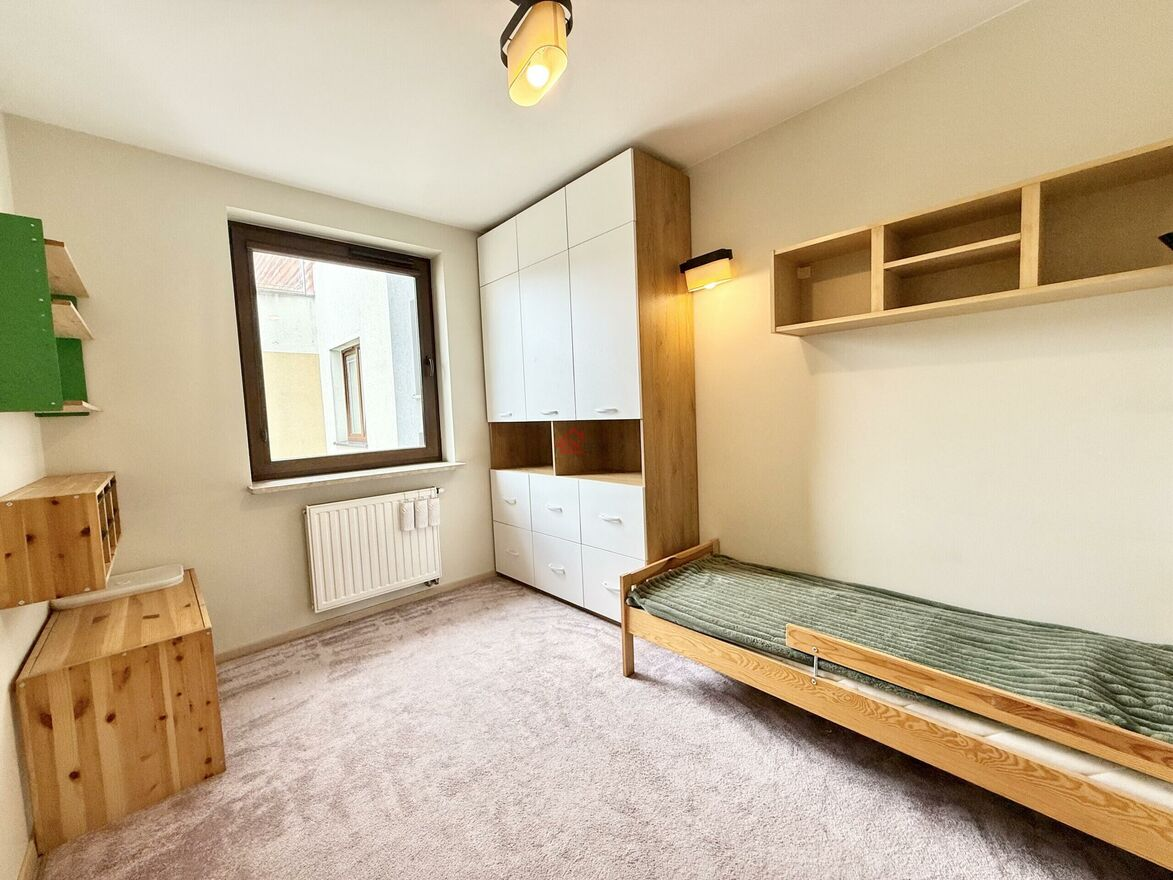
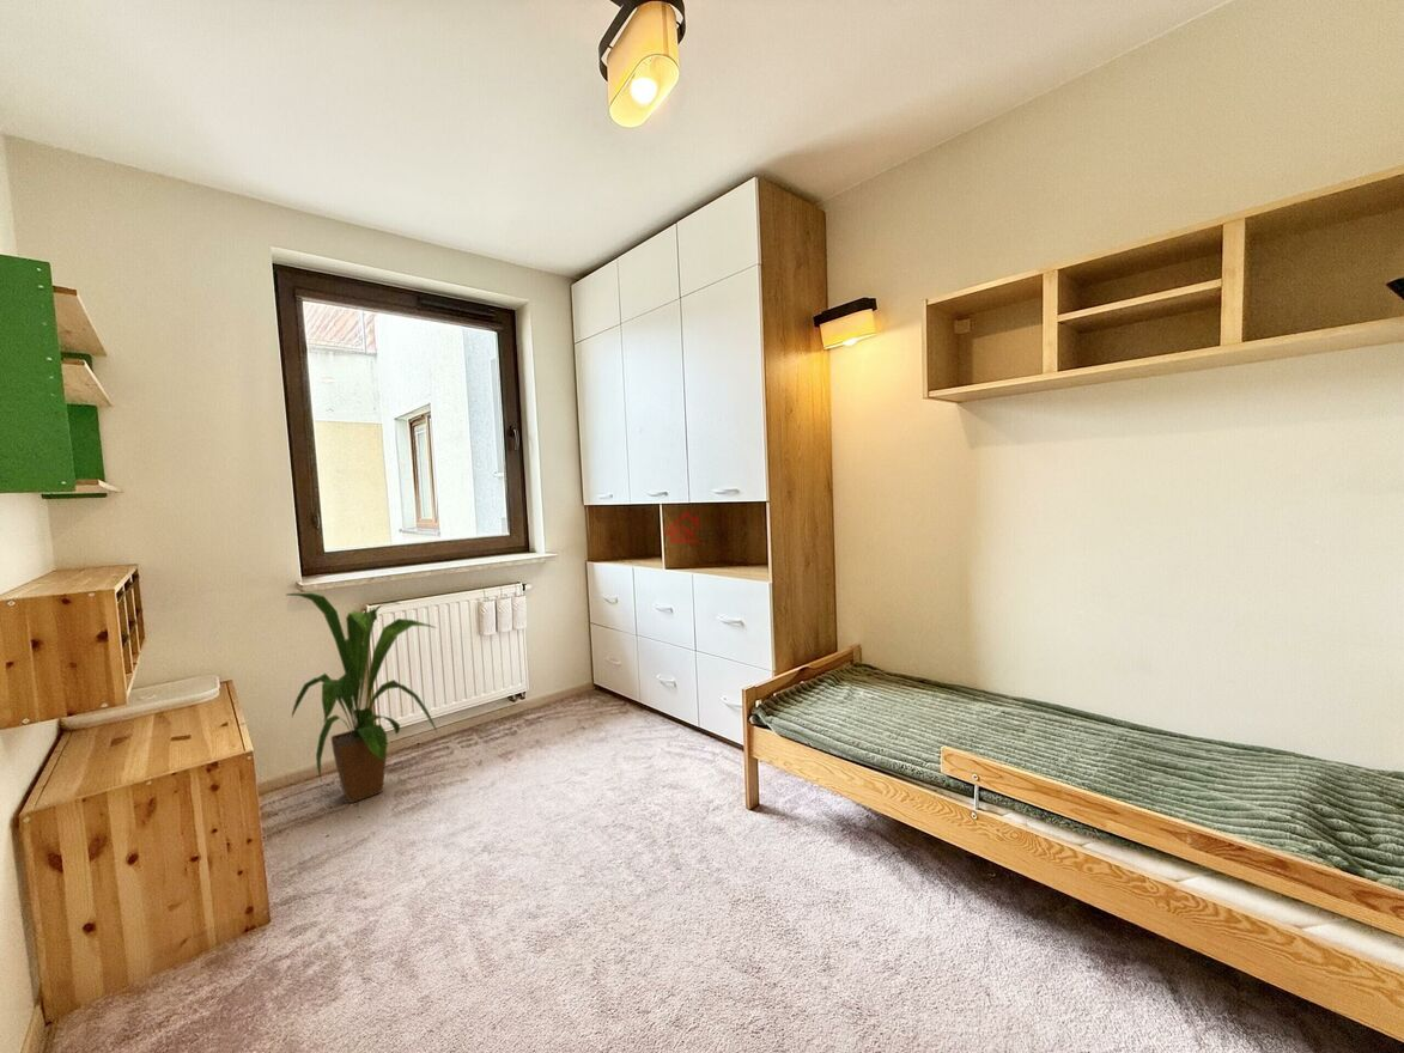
+ house plant [286,592,438,804]
